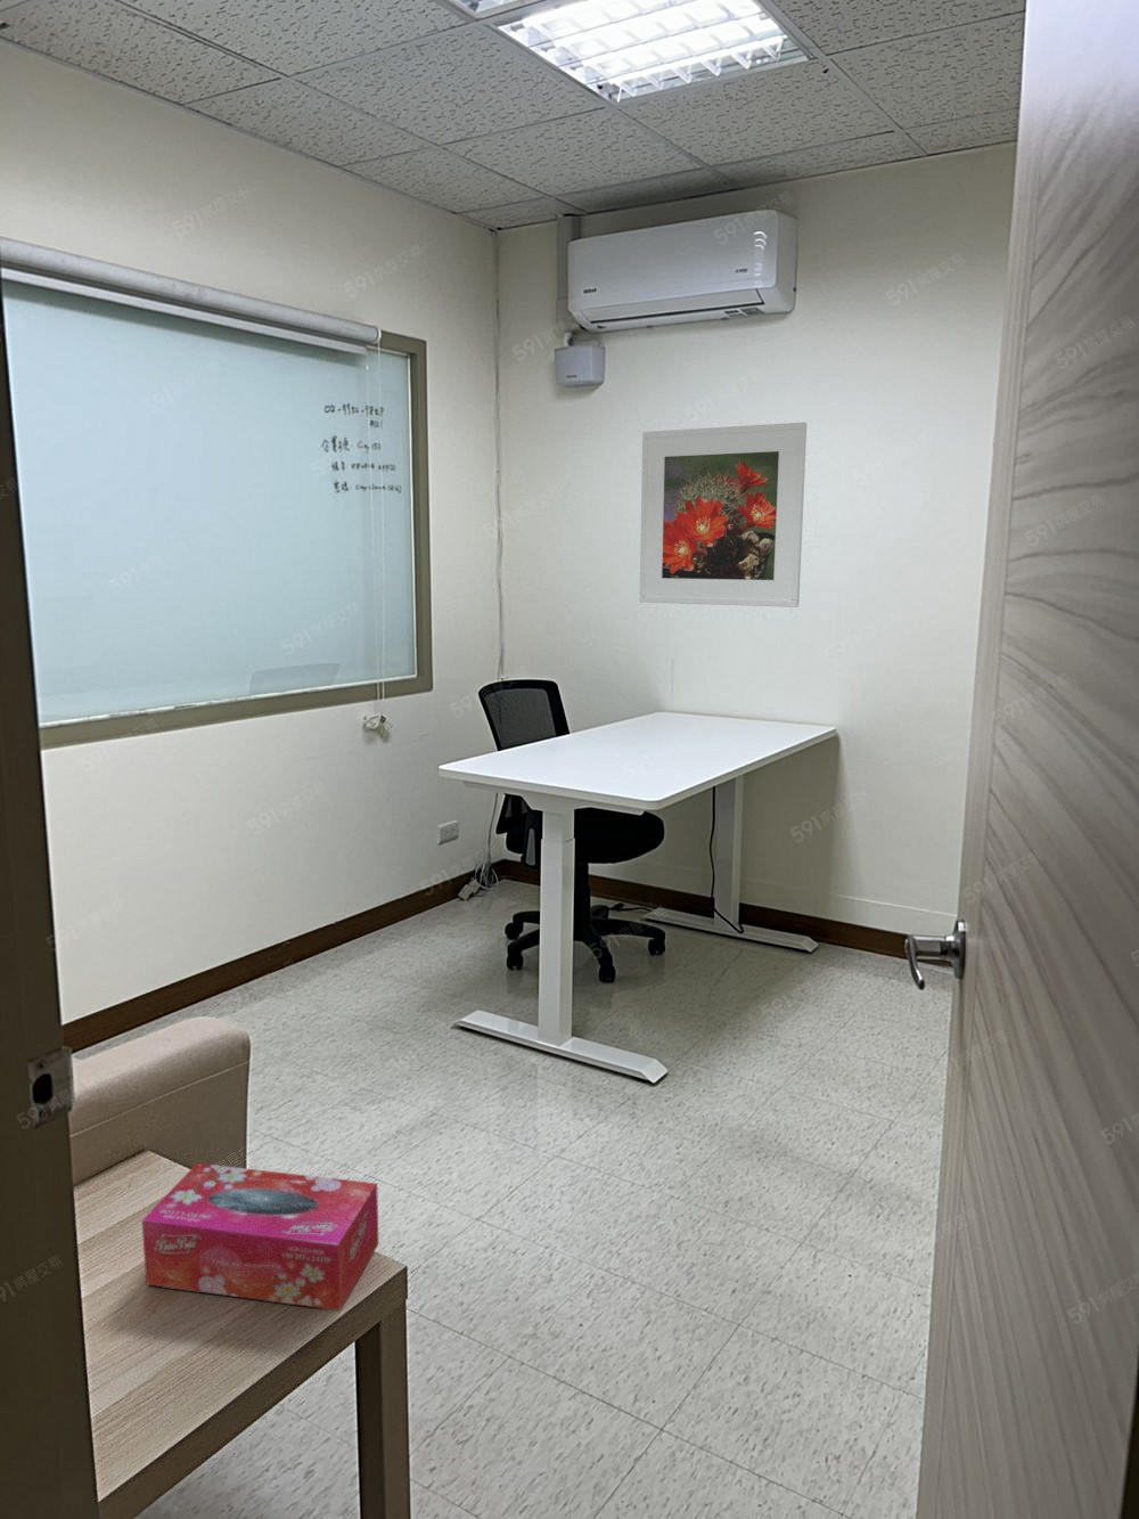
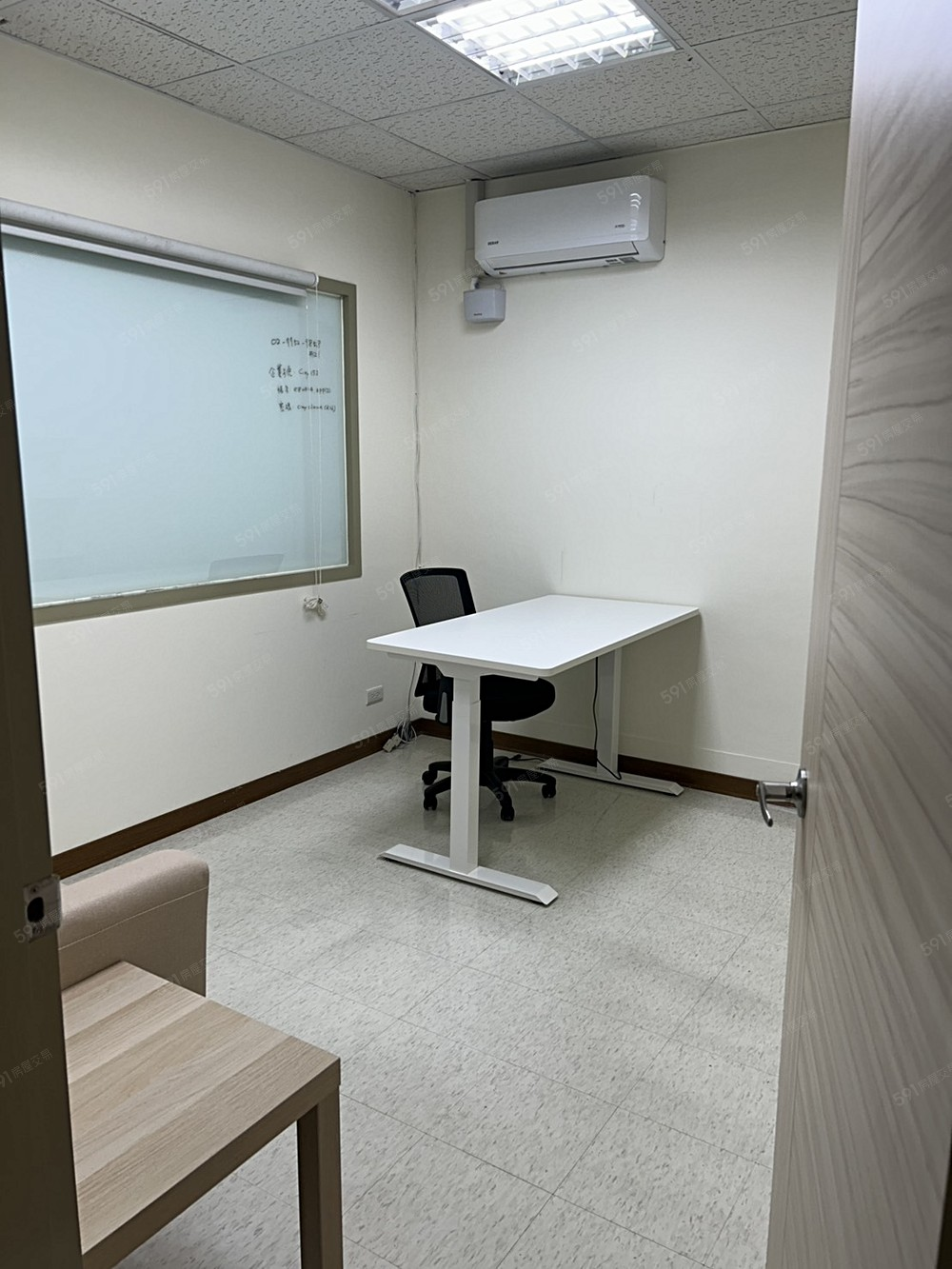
- tissue box [141,1162,380,1312]
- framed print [639,421,808,608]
